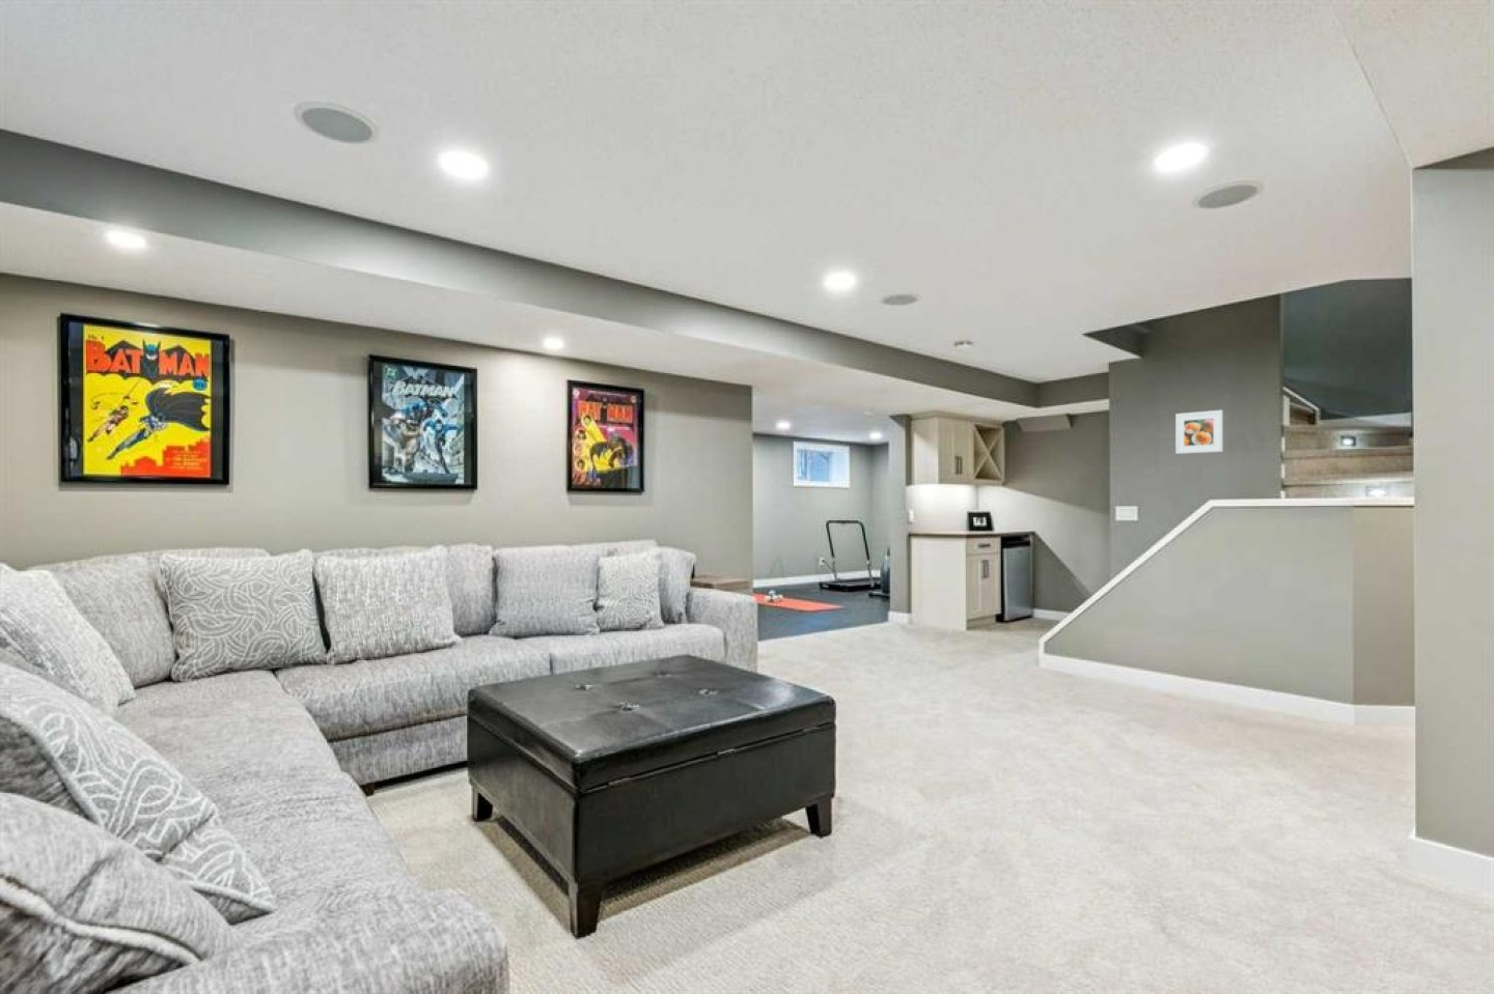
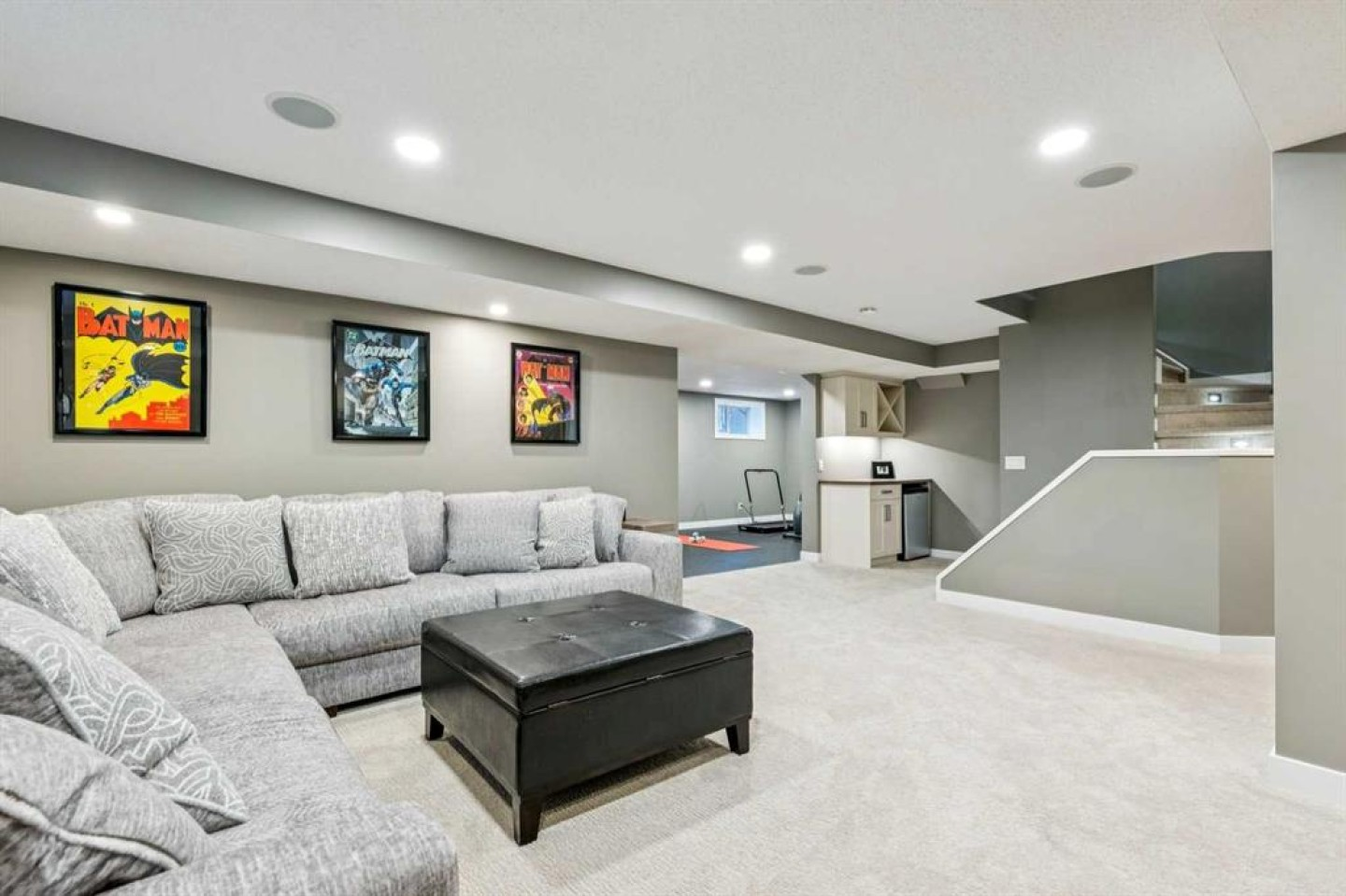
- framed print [1174,409,1224,455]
